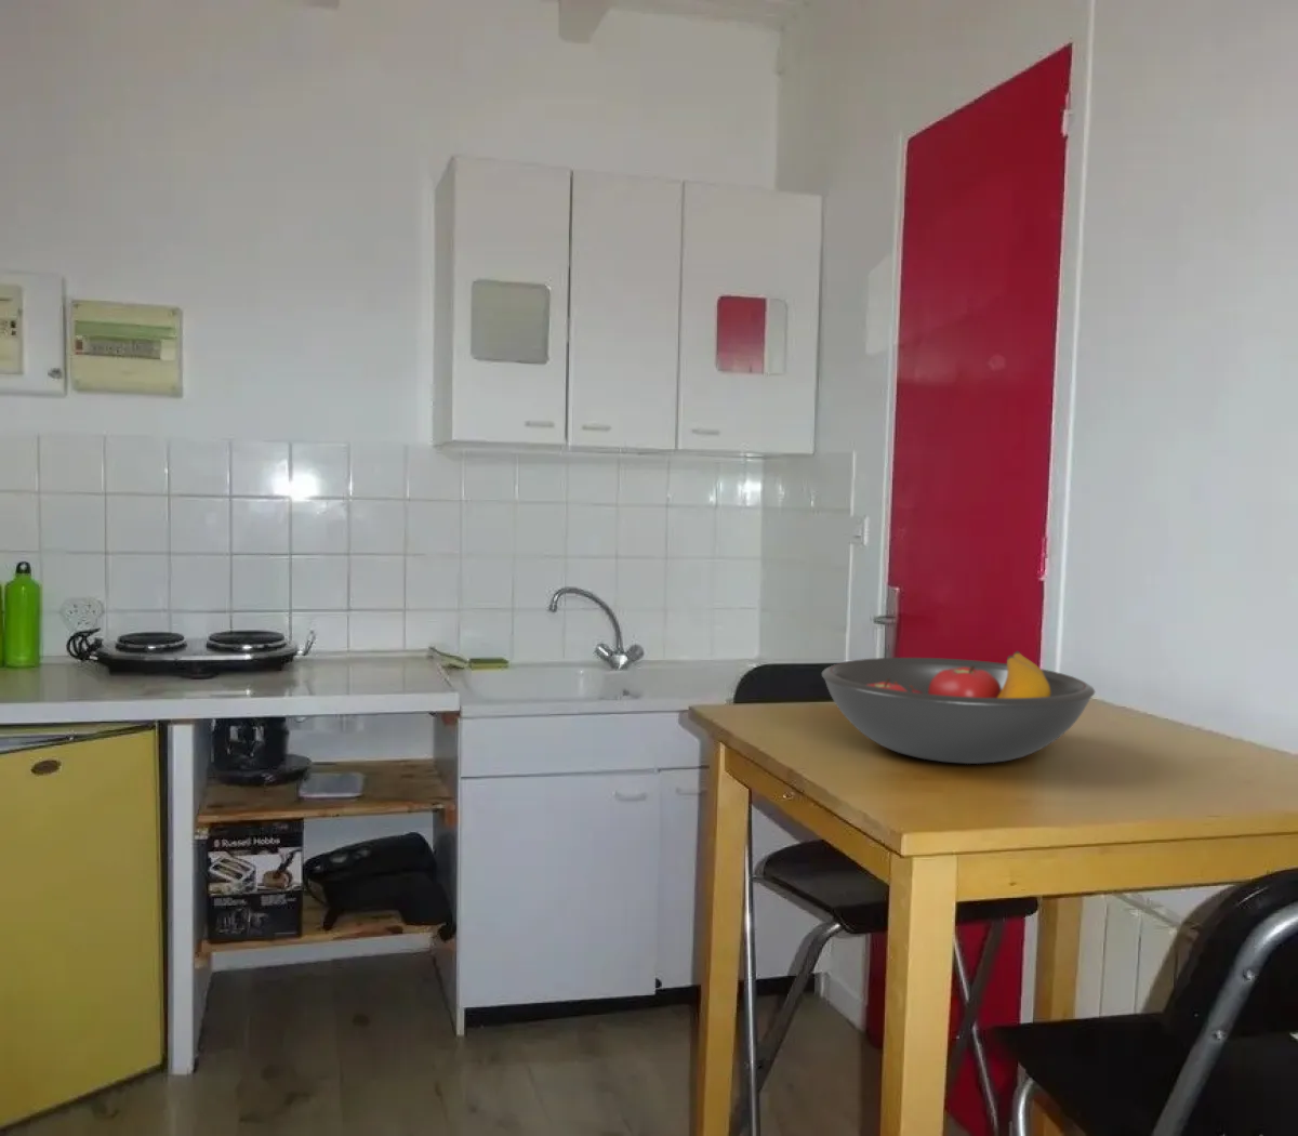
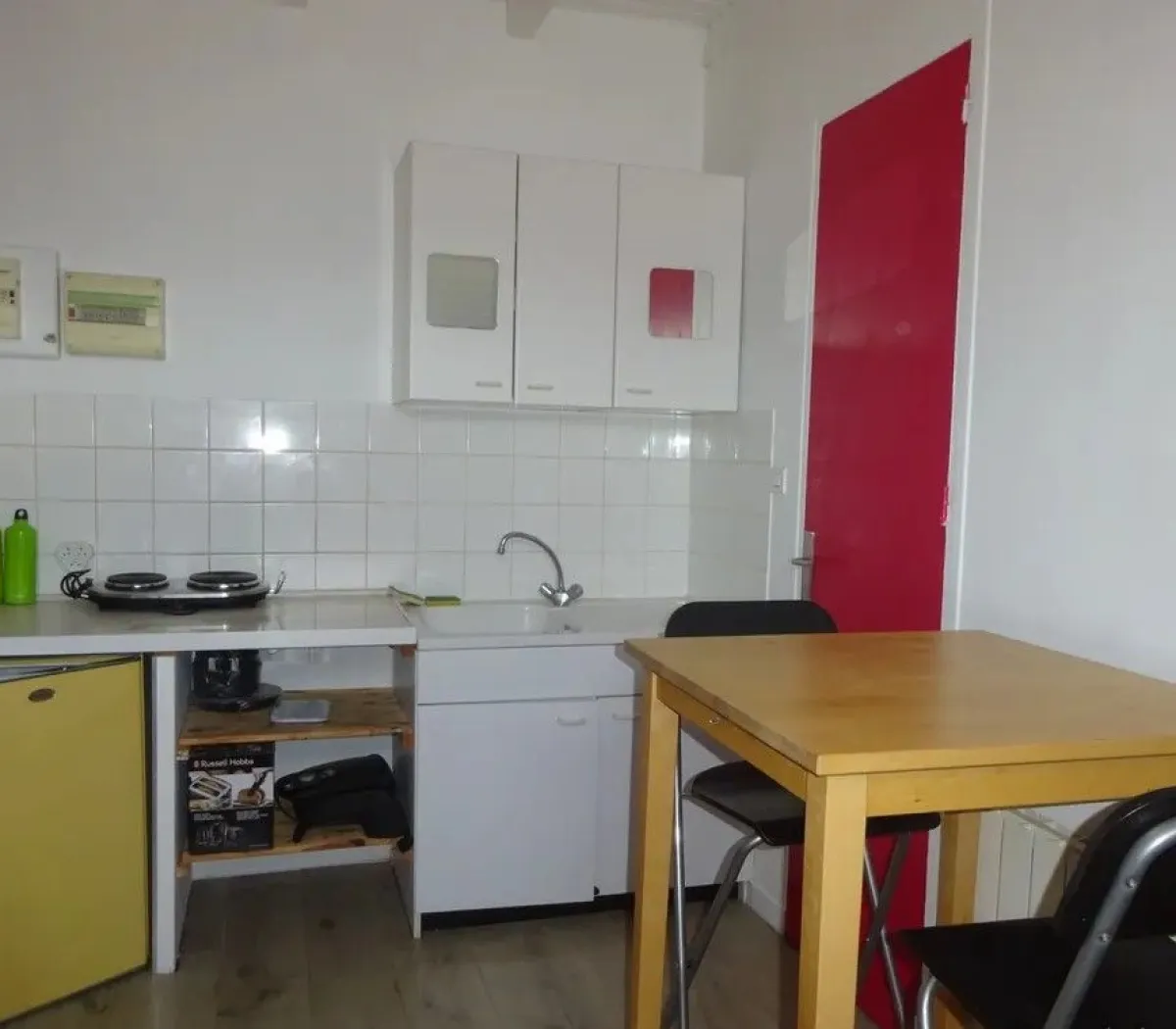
- fruit bowl [821,650,1096,765]
